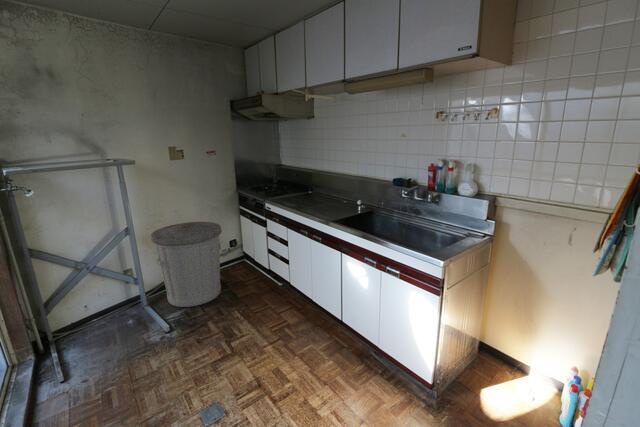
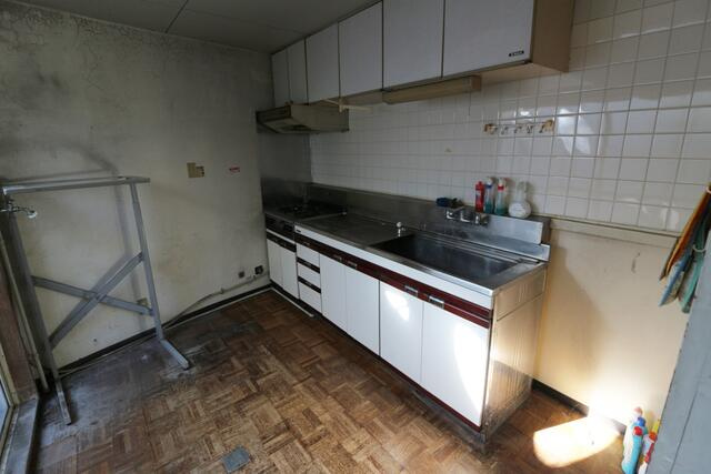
- trash can [150,221,223,308]
